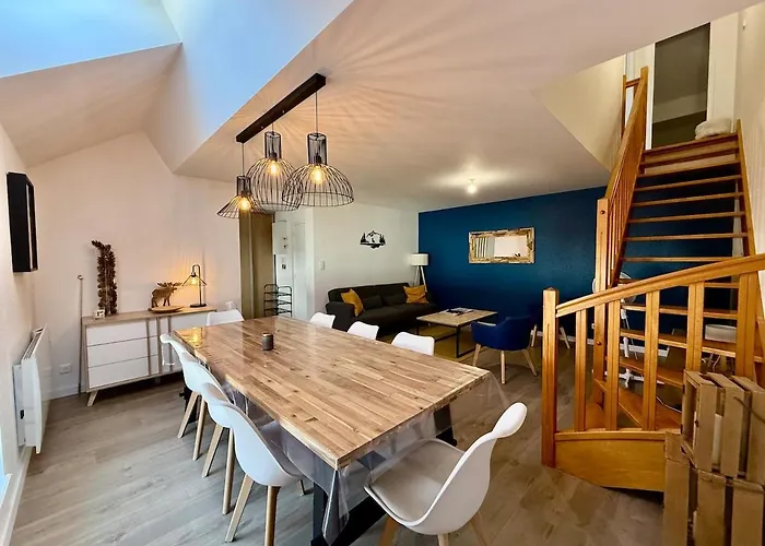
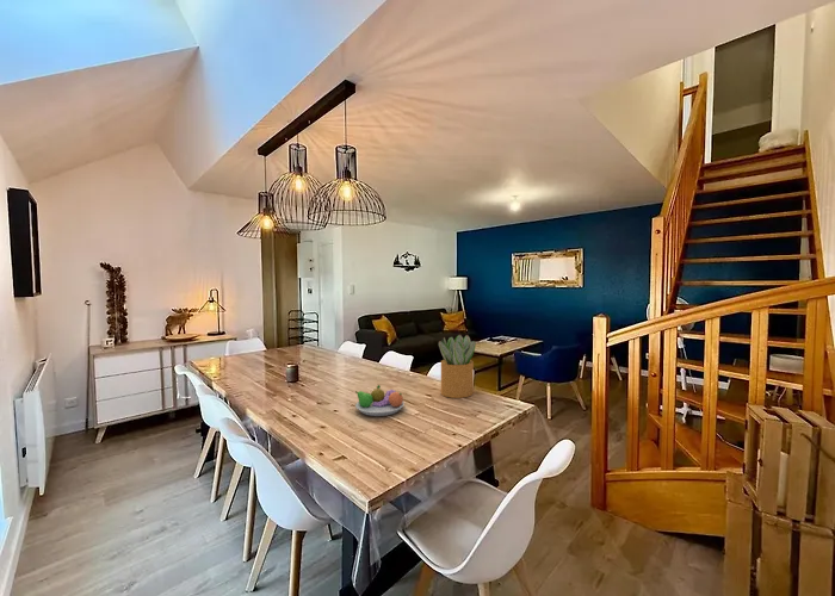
+ fruit bowl [354,384,406,417]
+ potted plant [438,334,477,399]
